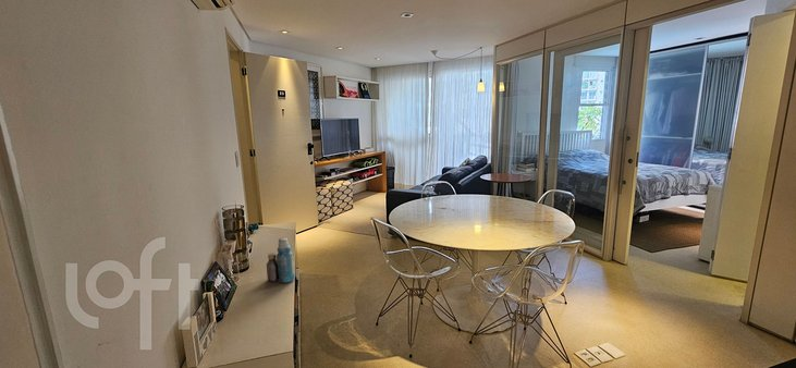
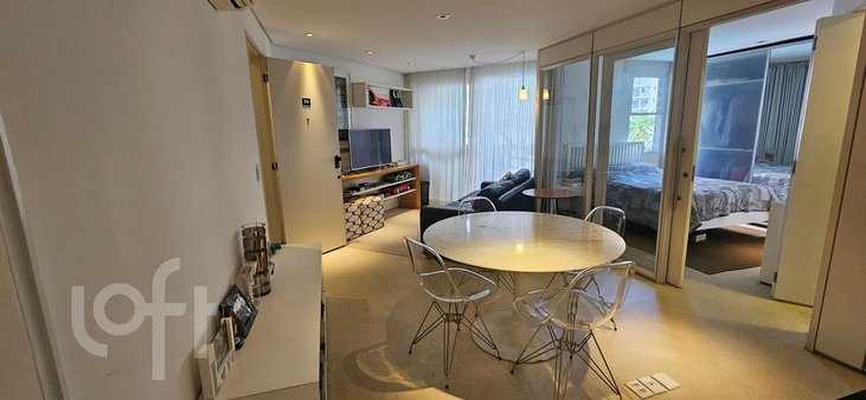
- bottle [266,236,296,284]
